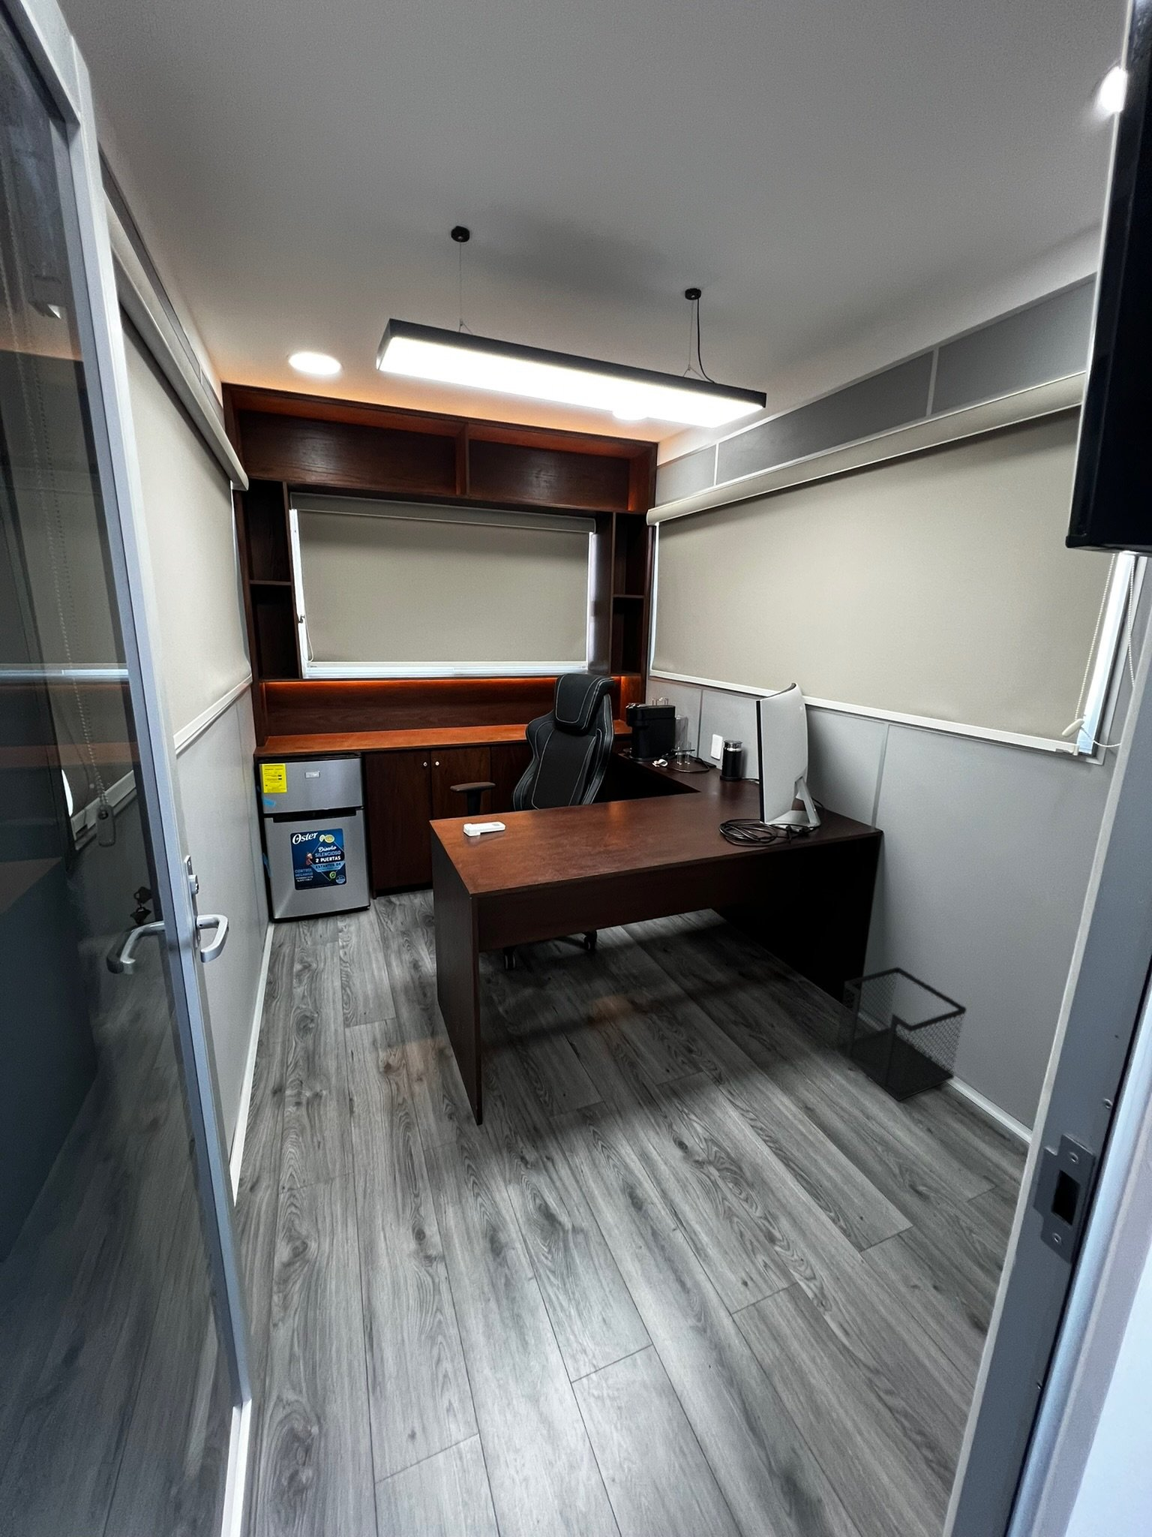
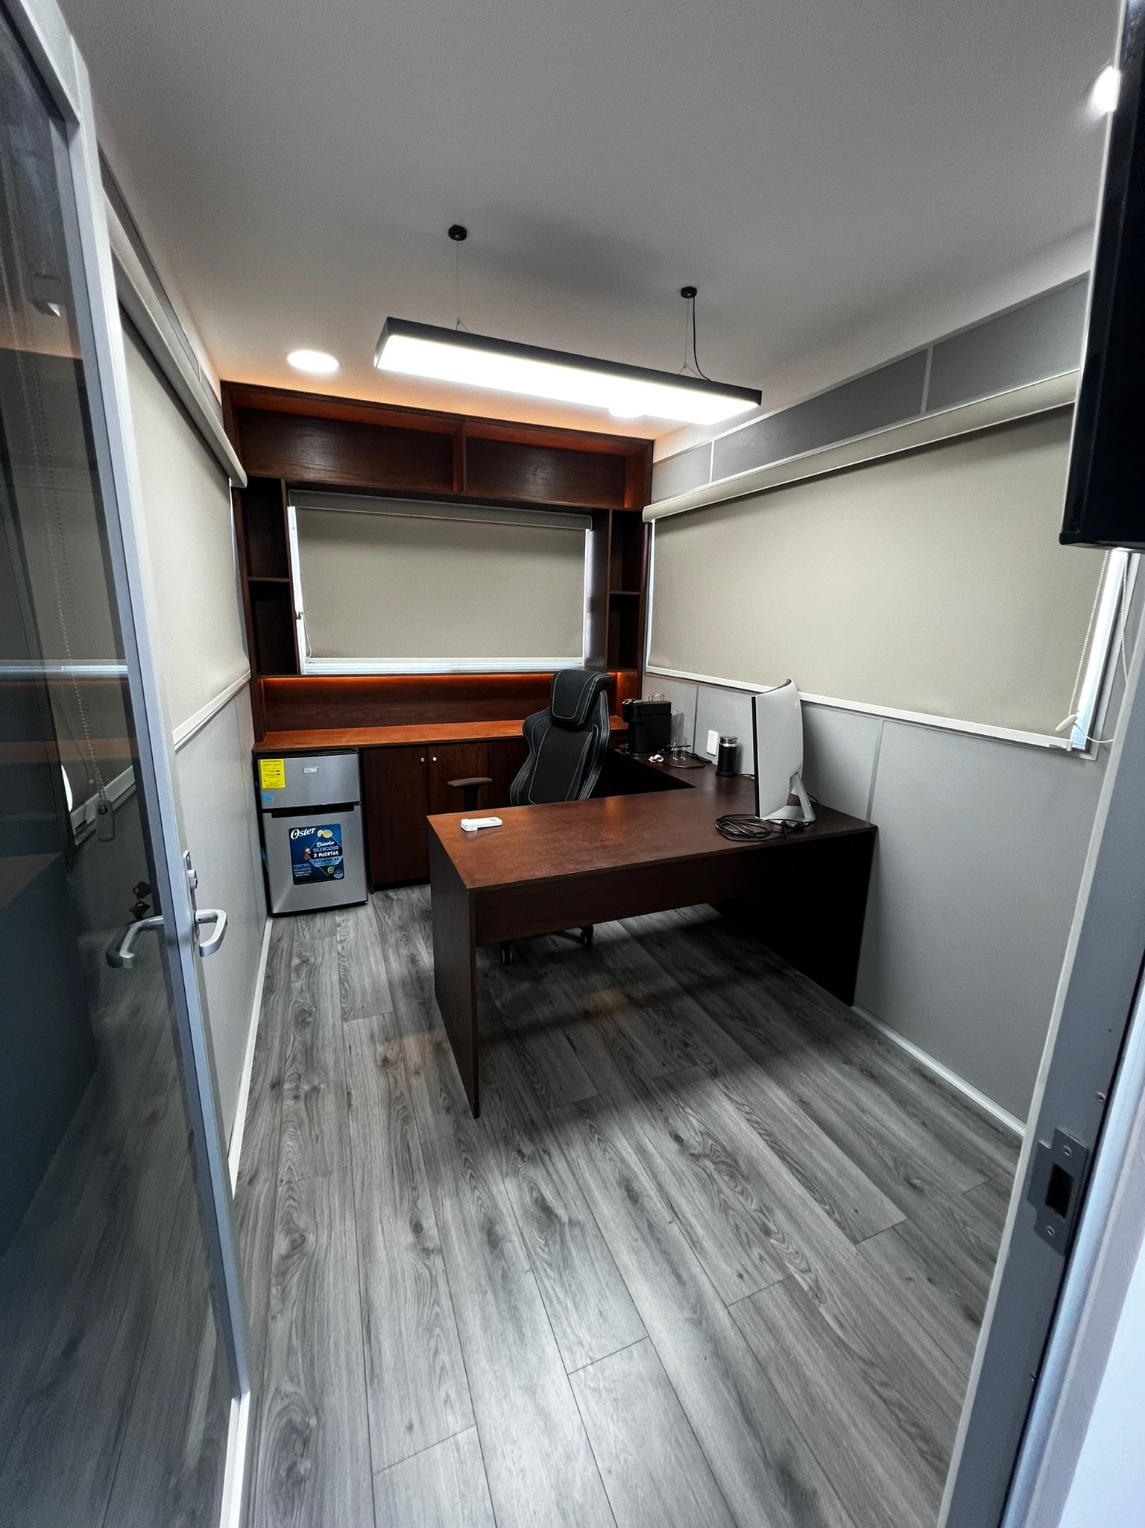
- wastebasket [834,967,968,1101]
